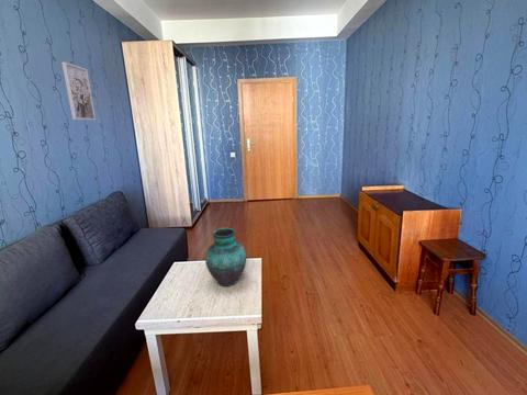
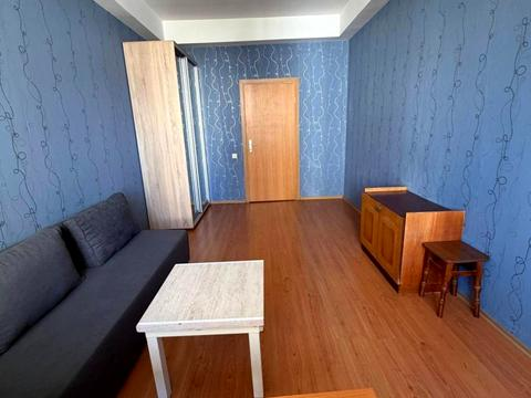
- wall art [61,61,97,121]
- vase [204,227,247,287]
